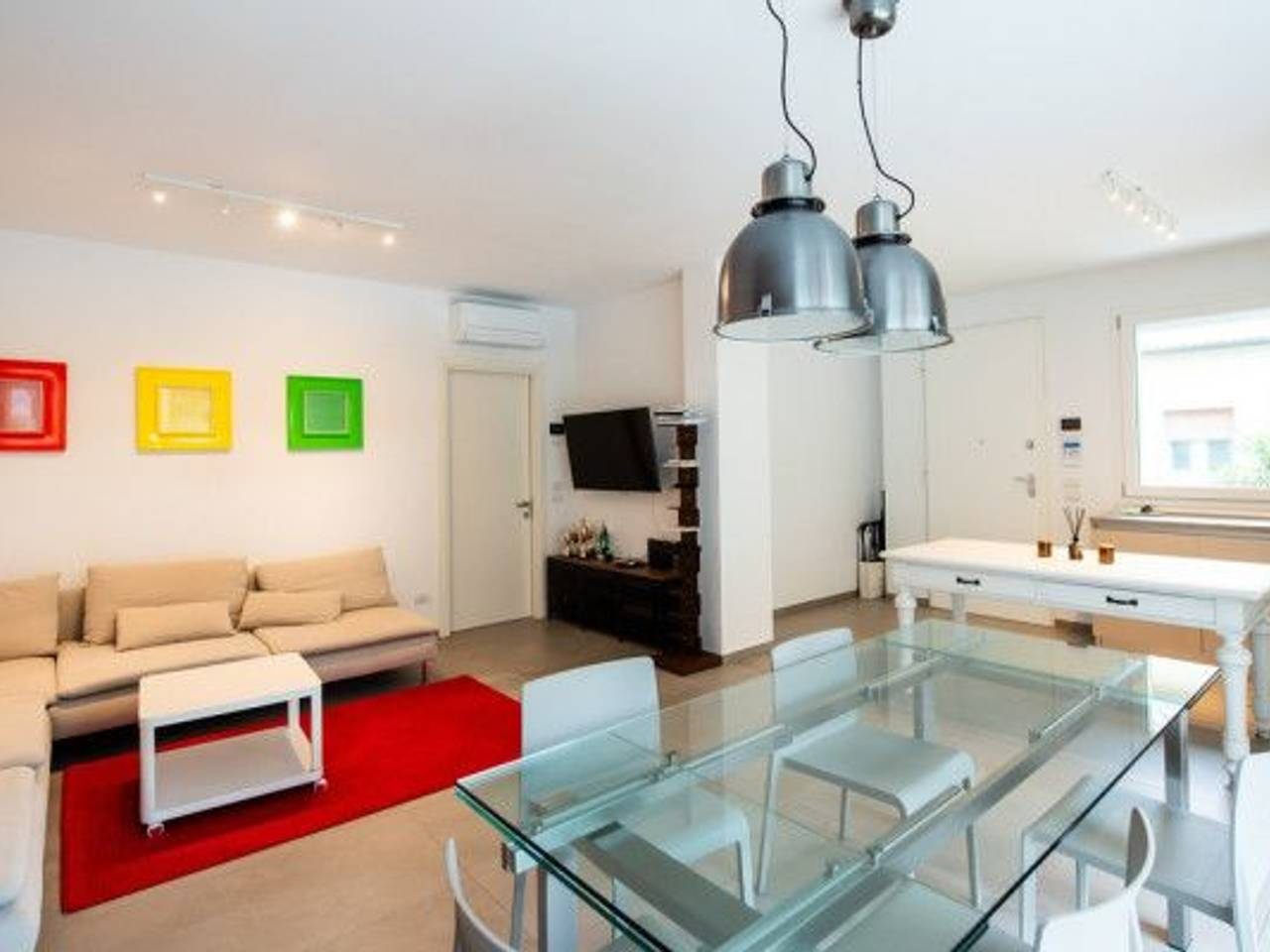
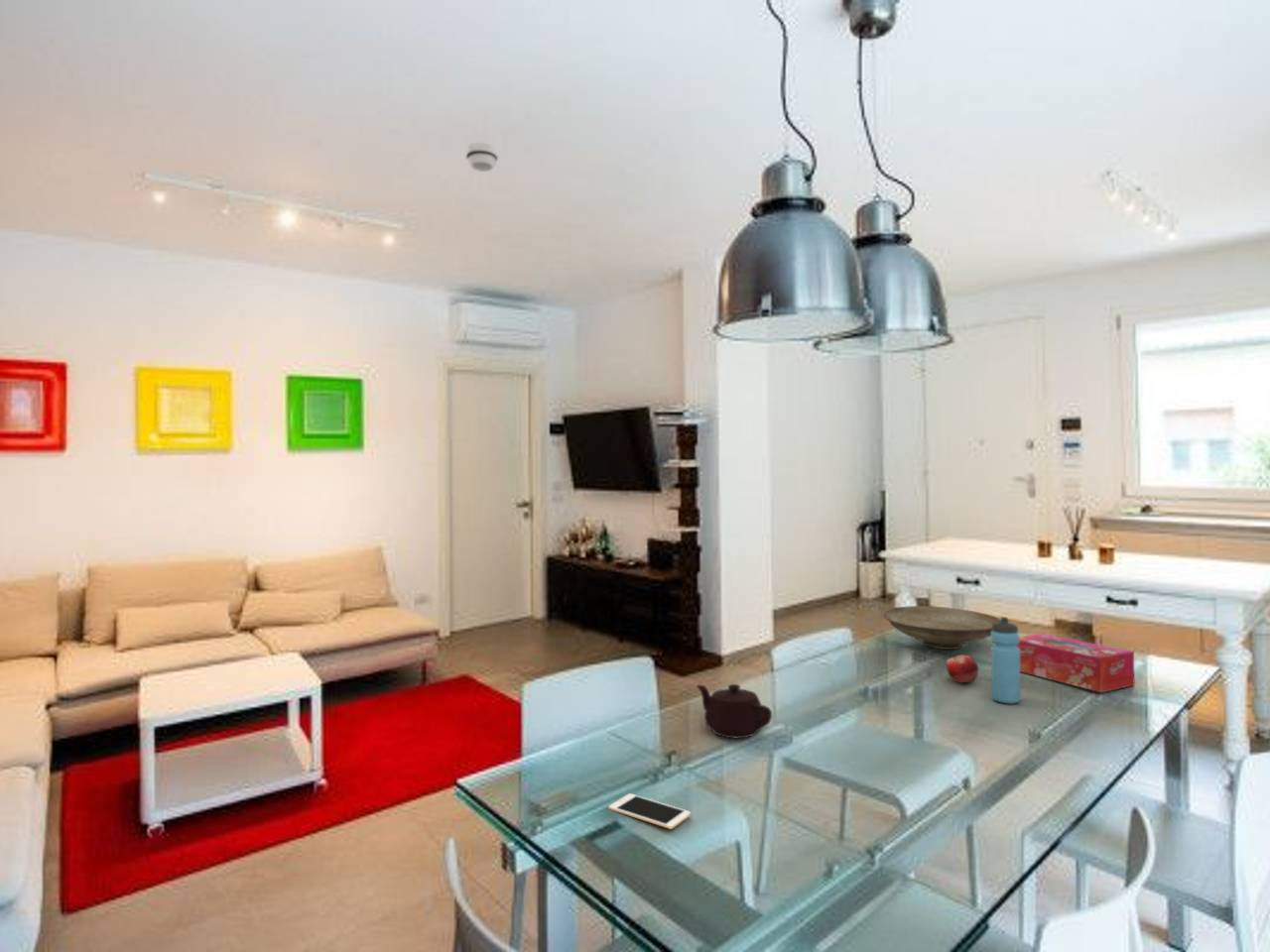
+ water bottle [990,616,1022,705]
+ tissue box [1017,633,1136,693]
+ cell phone [607,792,692,830]
+ teapot [696,683,773,740]
+ smoke detector [465,142,499,173]
+ fruit [946,654,979,683]
+ decorative bowl [883,605,1001,651]
